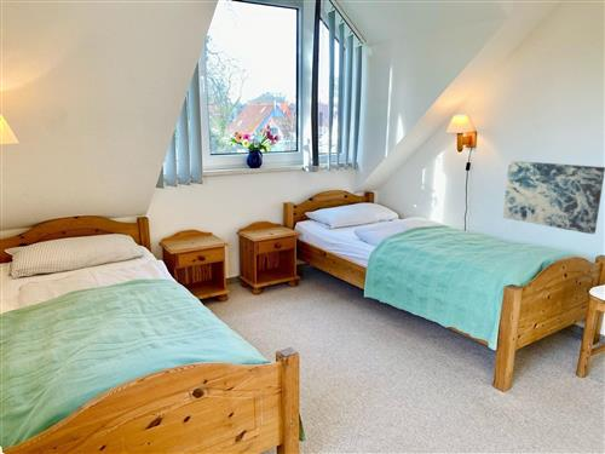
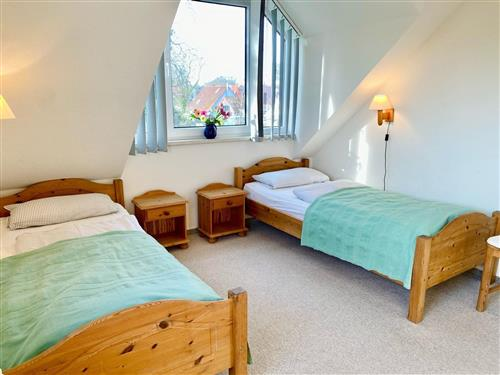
- wall art [502,160,605,235]
